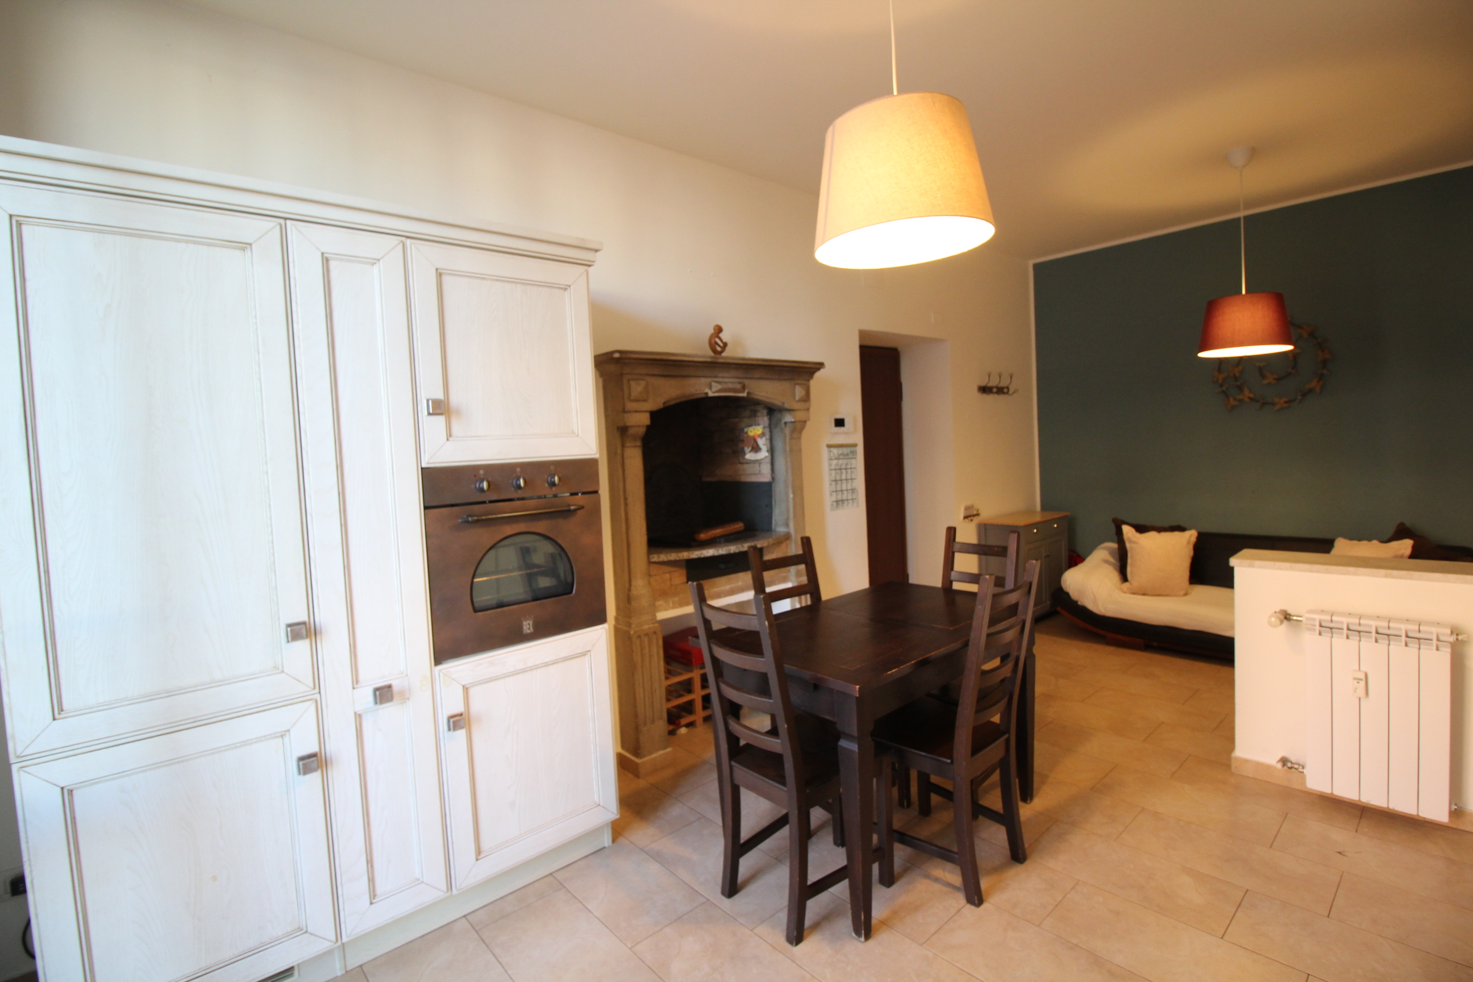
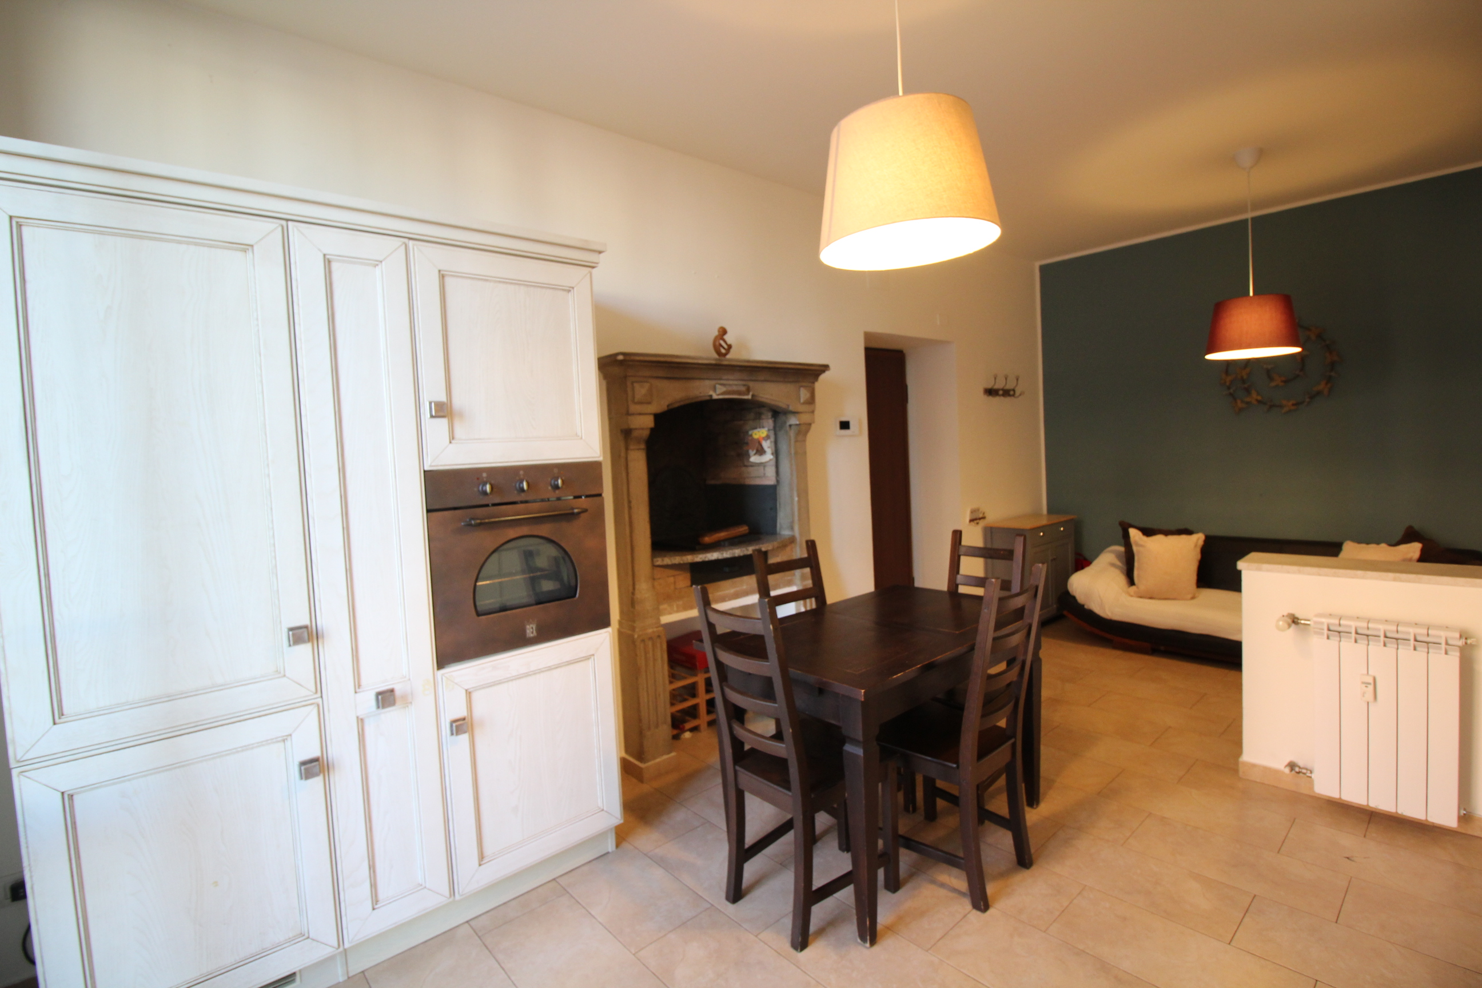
- calendar [825,427,860,512]
